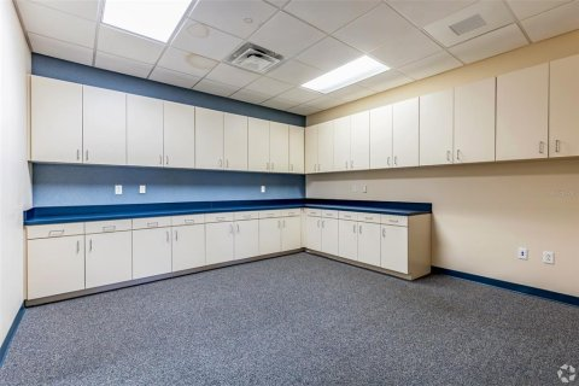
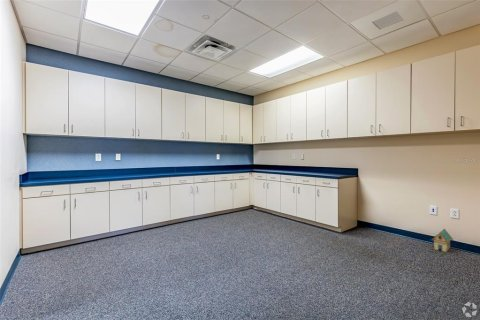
+ toy house [431,227,454,253]
